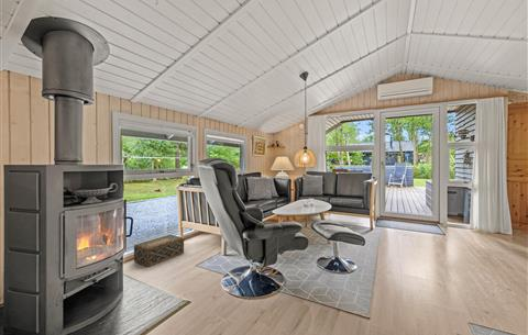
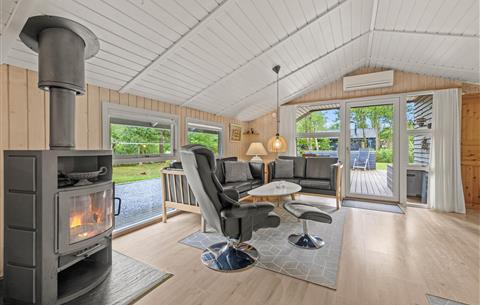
- woven basket [133,234,185,268]
